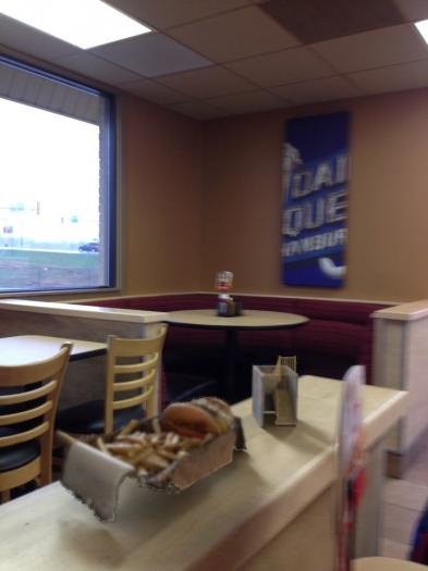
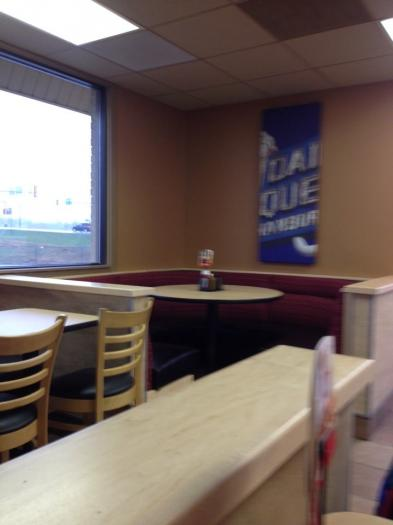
- napkin holder [250,356,299,427]
- food tray [56,397,248,524]
